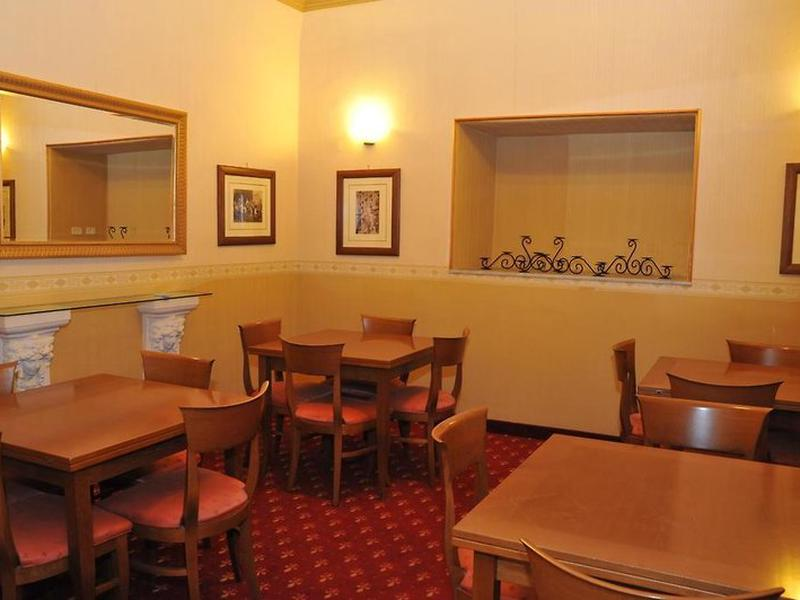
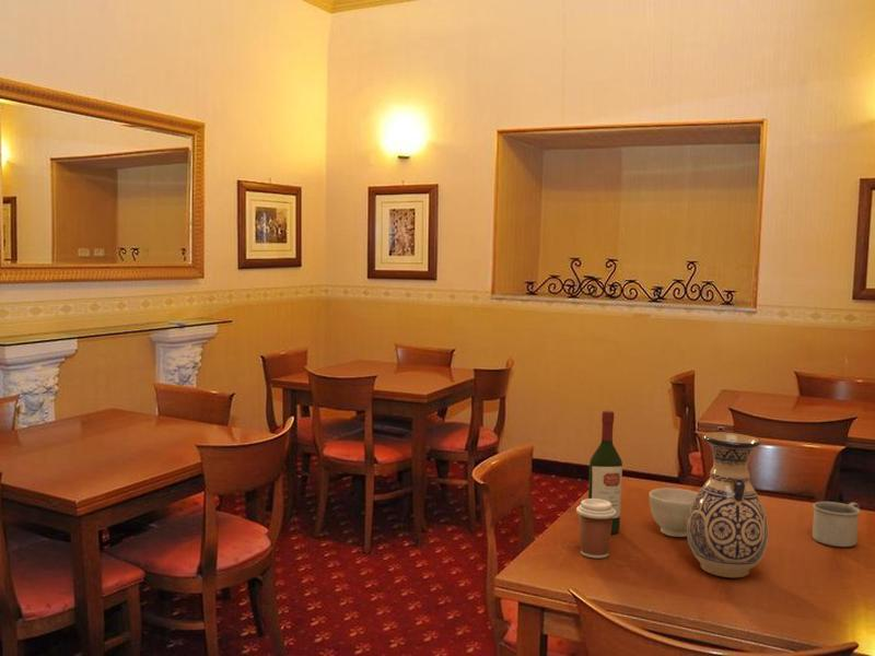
+ bowl [649,487,698,538]
+ coffee cup [575,497,616,560]
+ vase [686,431,769,578]
+ mug [812,501,861,548]
+ wine bottle [587,410,623,535]
